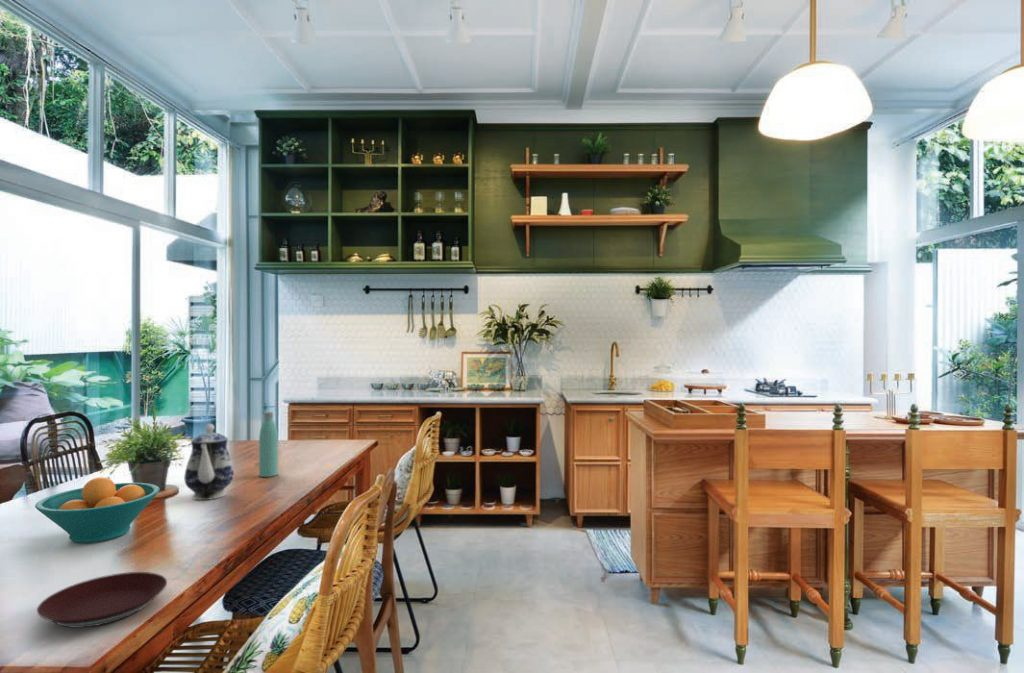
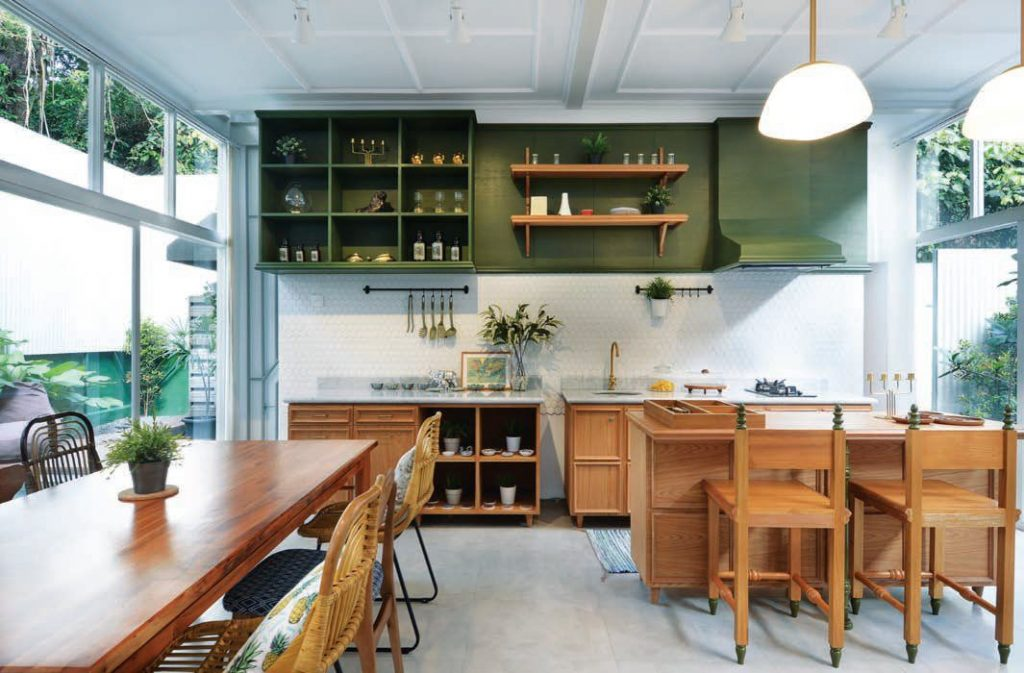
- teapot [183,423,235,501]
- bottle [258,411,279,478]
- fruit bowl [34,476,161,544]
- plate [36,571,168,629]
